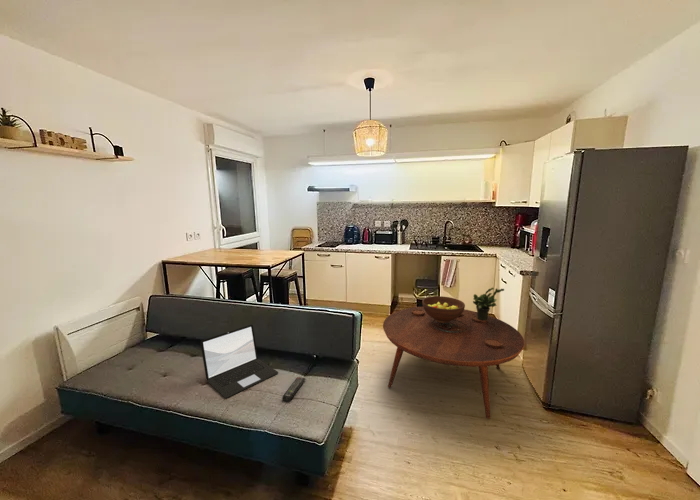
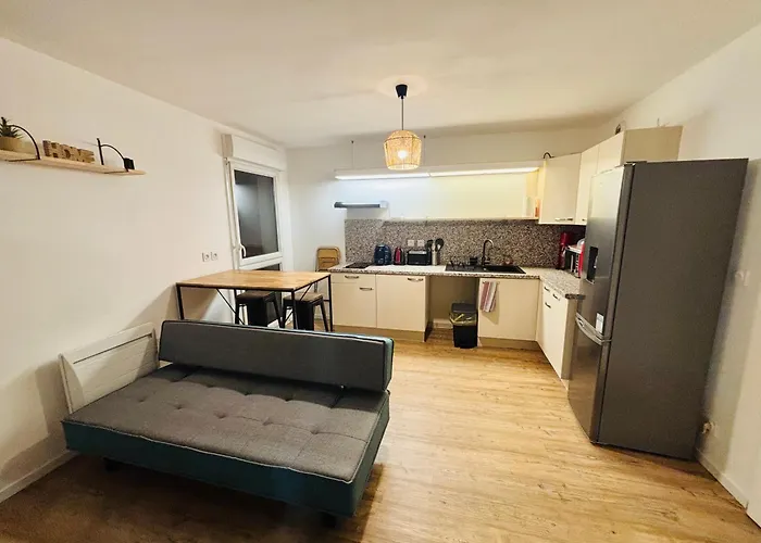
- coffee table [382,306,526,420]
- laptop [200,324,279,399]
- fruit bowl [421,295,466,323]
- remote control [281,376,306,403]
- potted plant [472,287,505,321]
